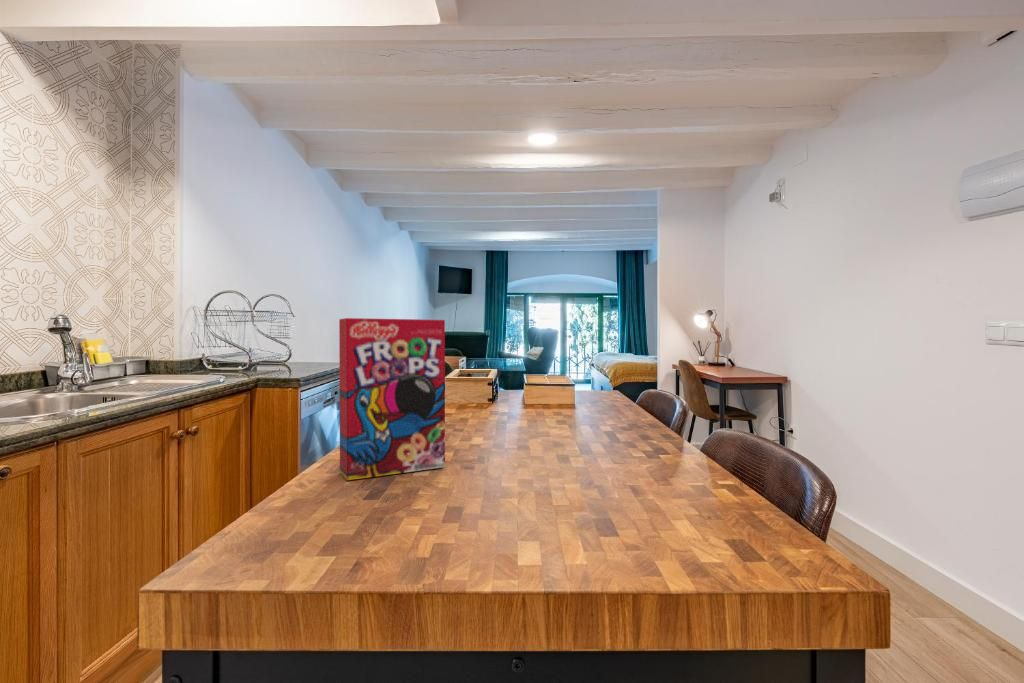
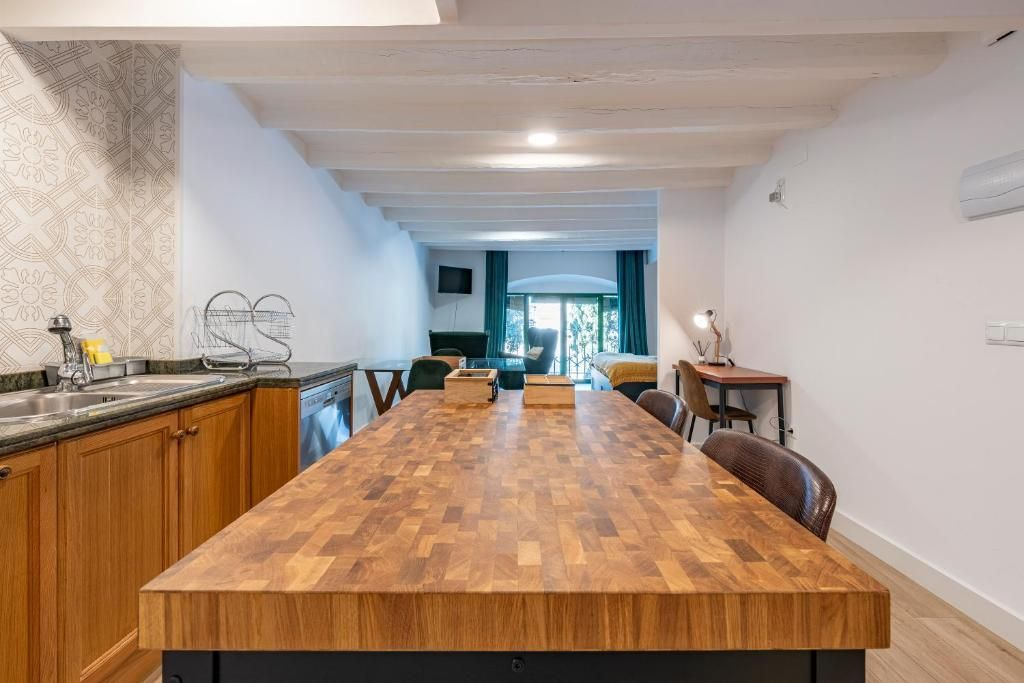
- cereal box [338,317,446,481]
